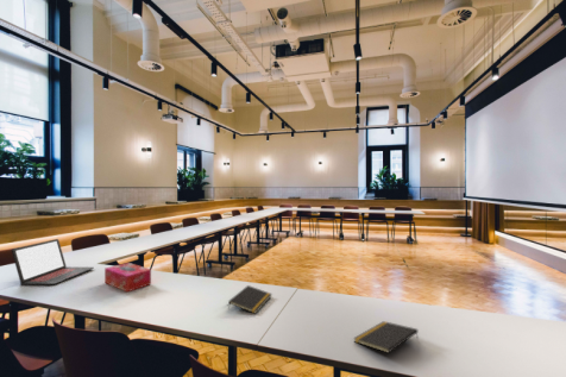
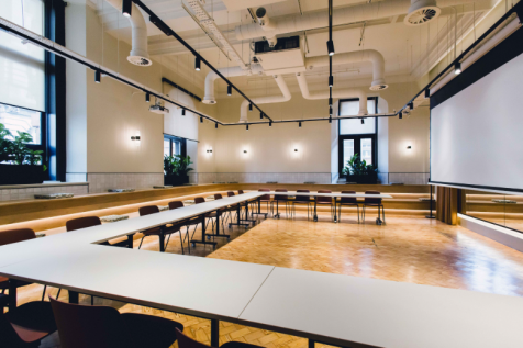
- notepad [352,320,420,354]
- tissue box [103,262,152,294]
- laptop [11,238,95,287]
- notepad [227,284,273,315]
